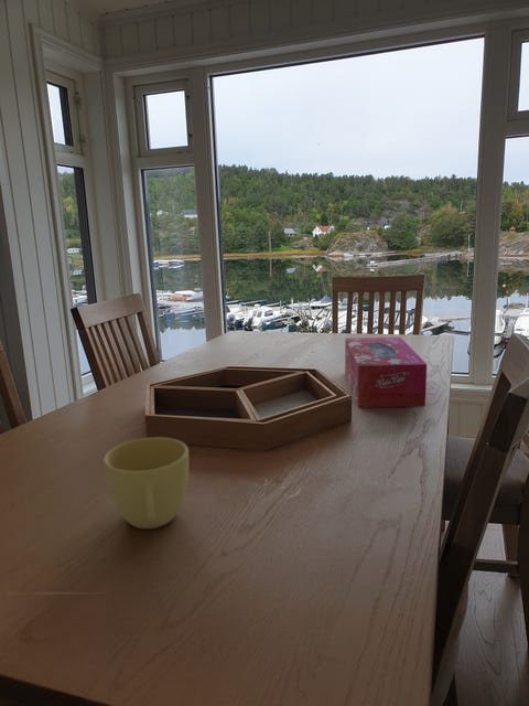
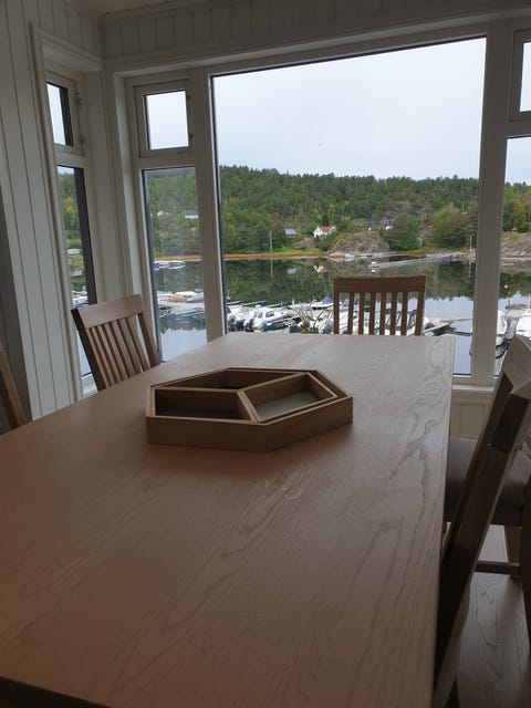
- cup [102,436,190,530]
- tissue box [344,336,428,408]
